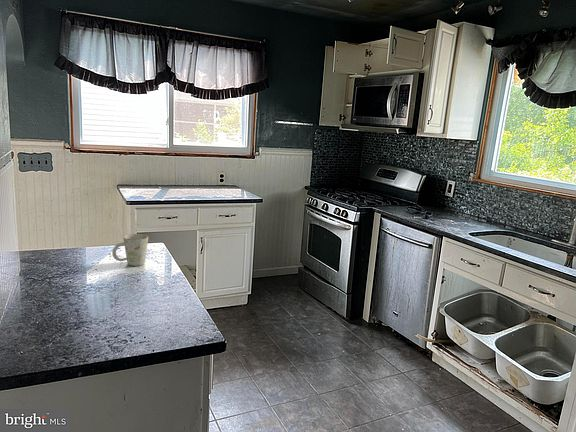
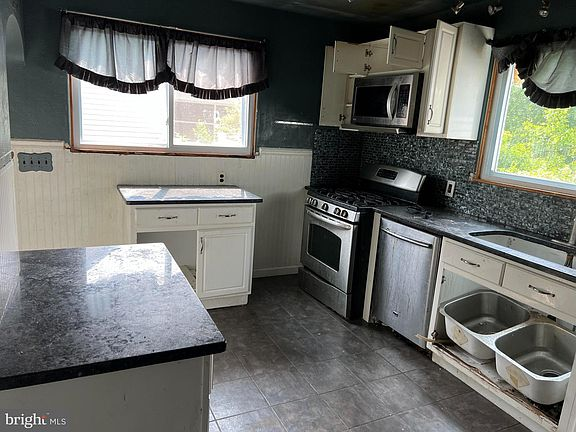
- mug [111,233,149,267]
